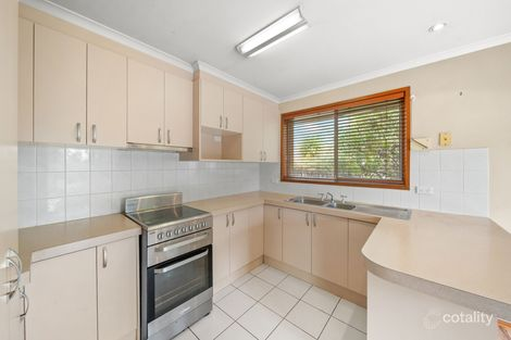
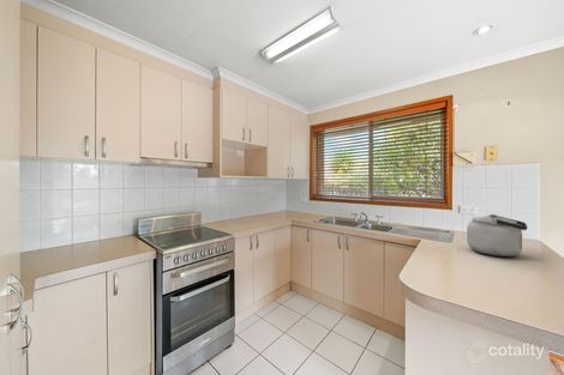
+ kettle [466,213,529,258]
